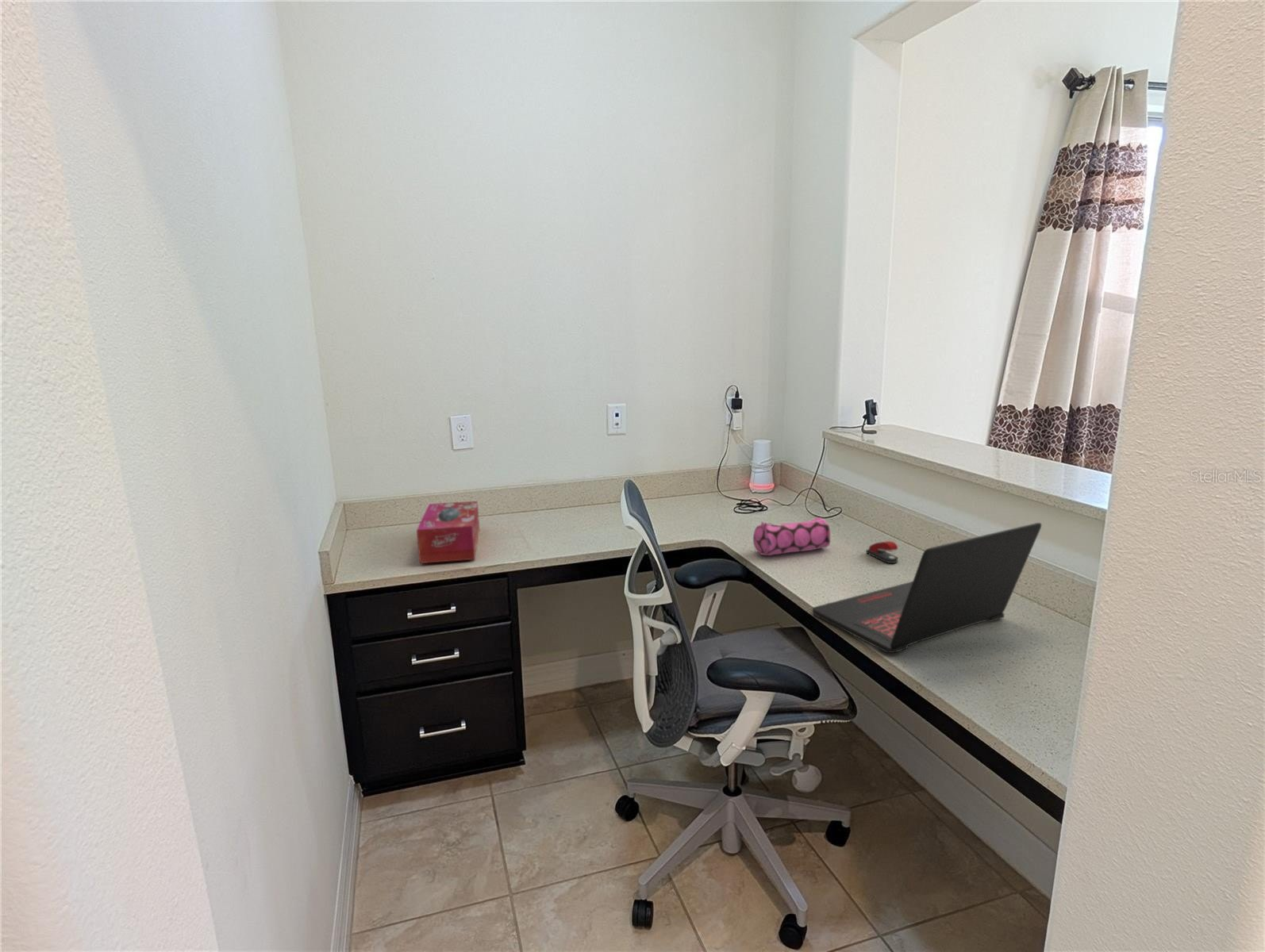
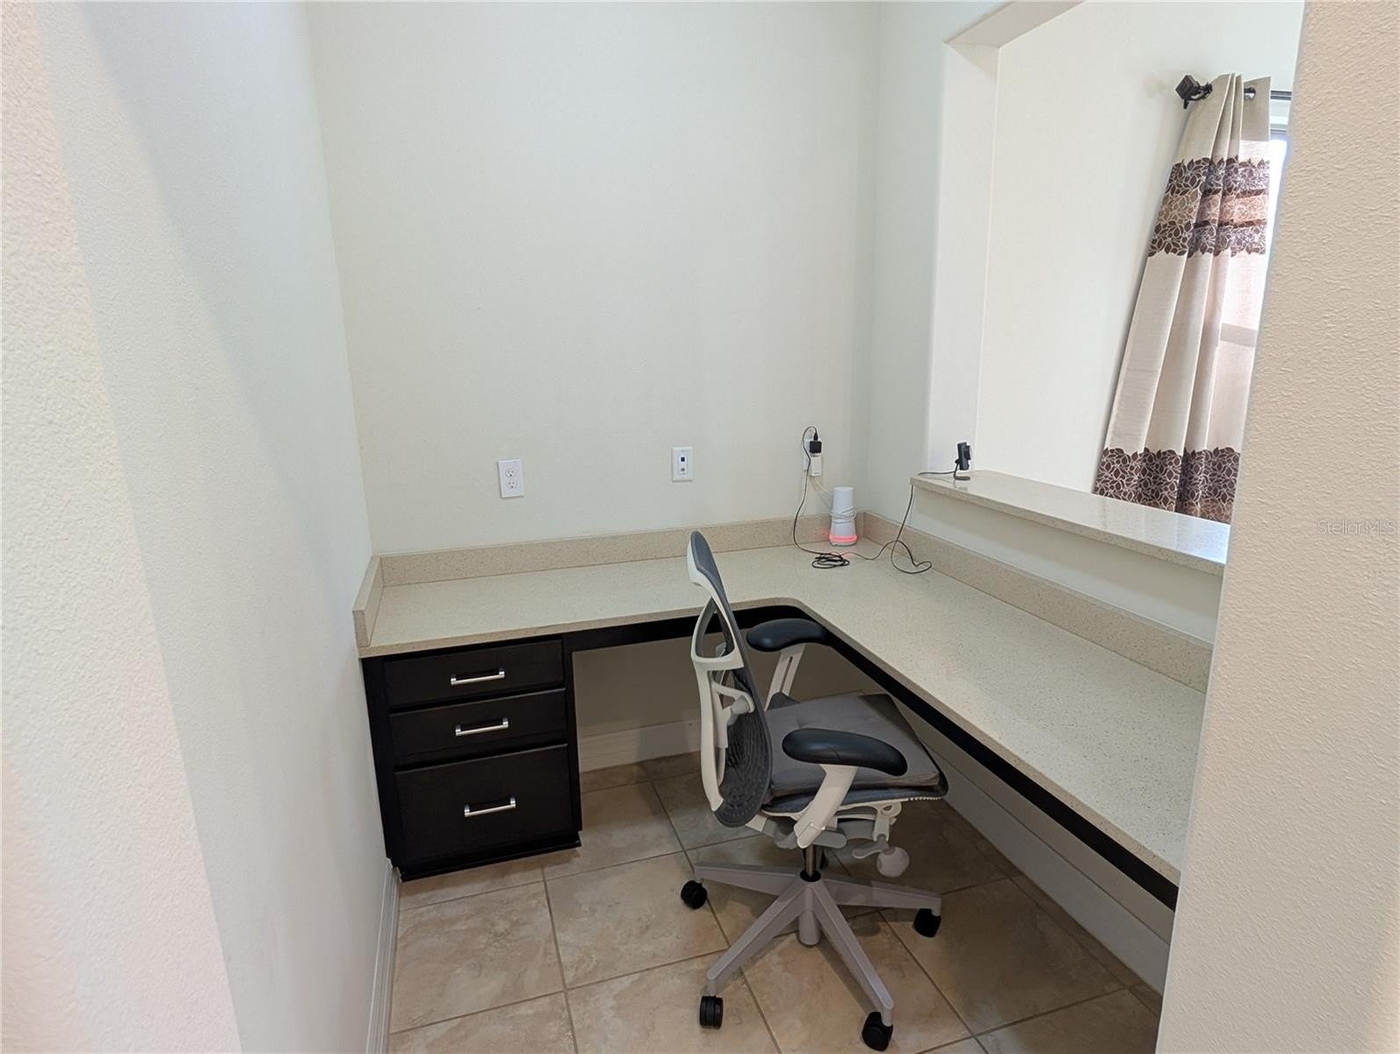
- stapler [865,540,898,564]
- laptop [812,522,1042,654]
- tissue box [416,501,480,564]
- pencil case [752,516,831,556]
